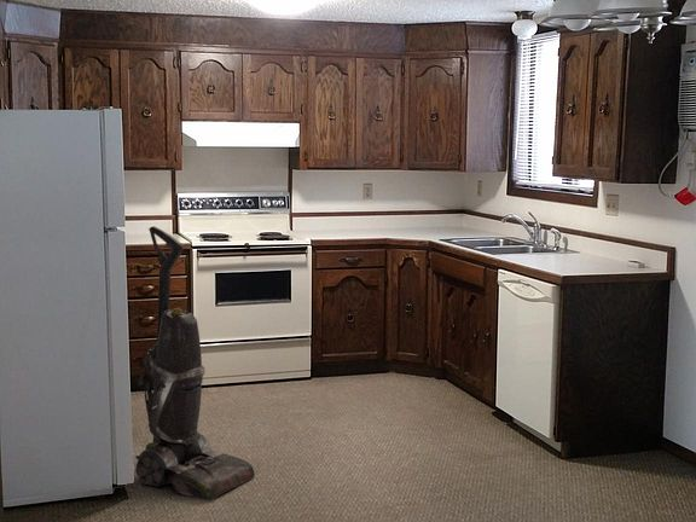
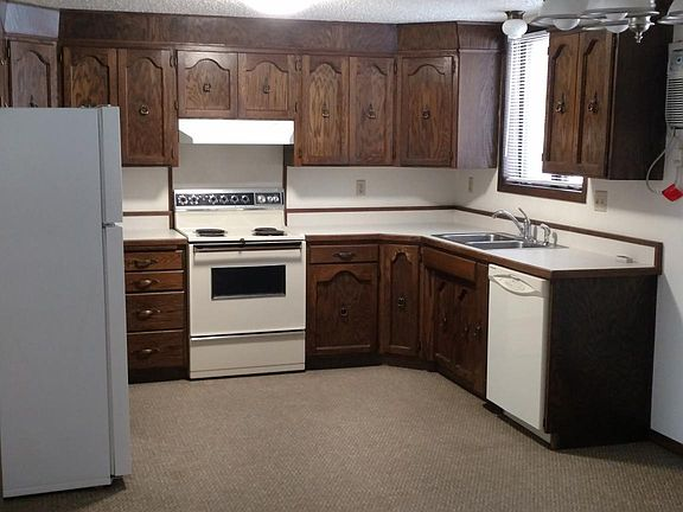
- vacuum cleaner [134,225,255,500]
